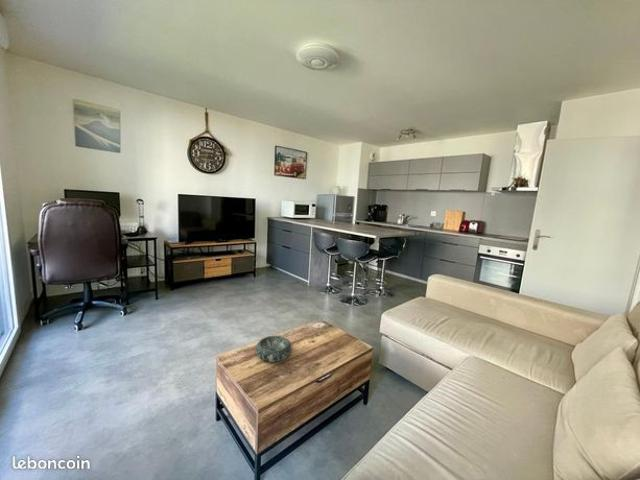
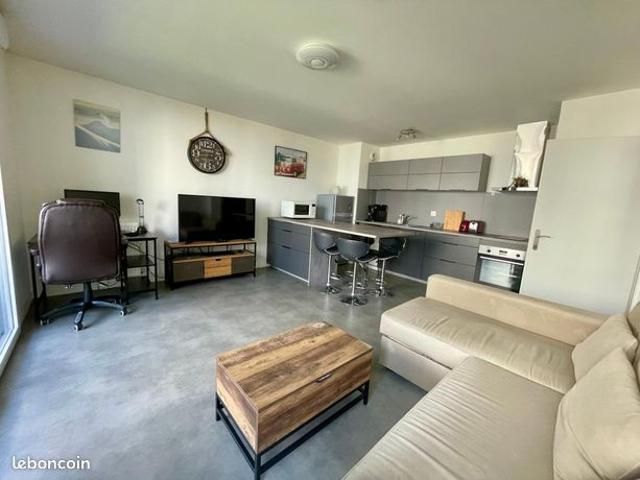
- decorative bowl [254,335,293,363]
